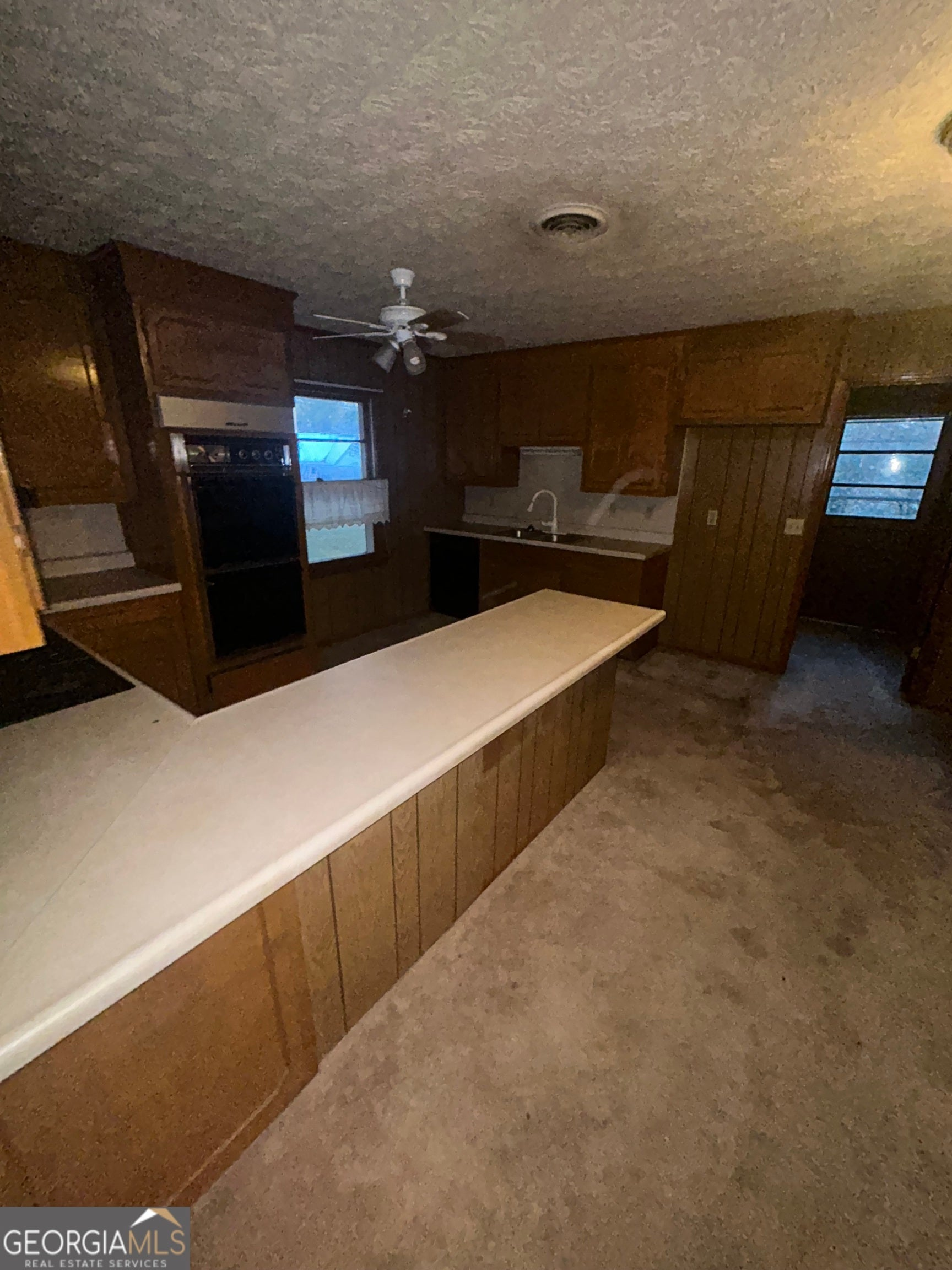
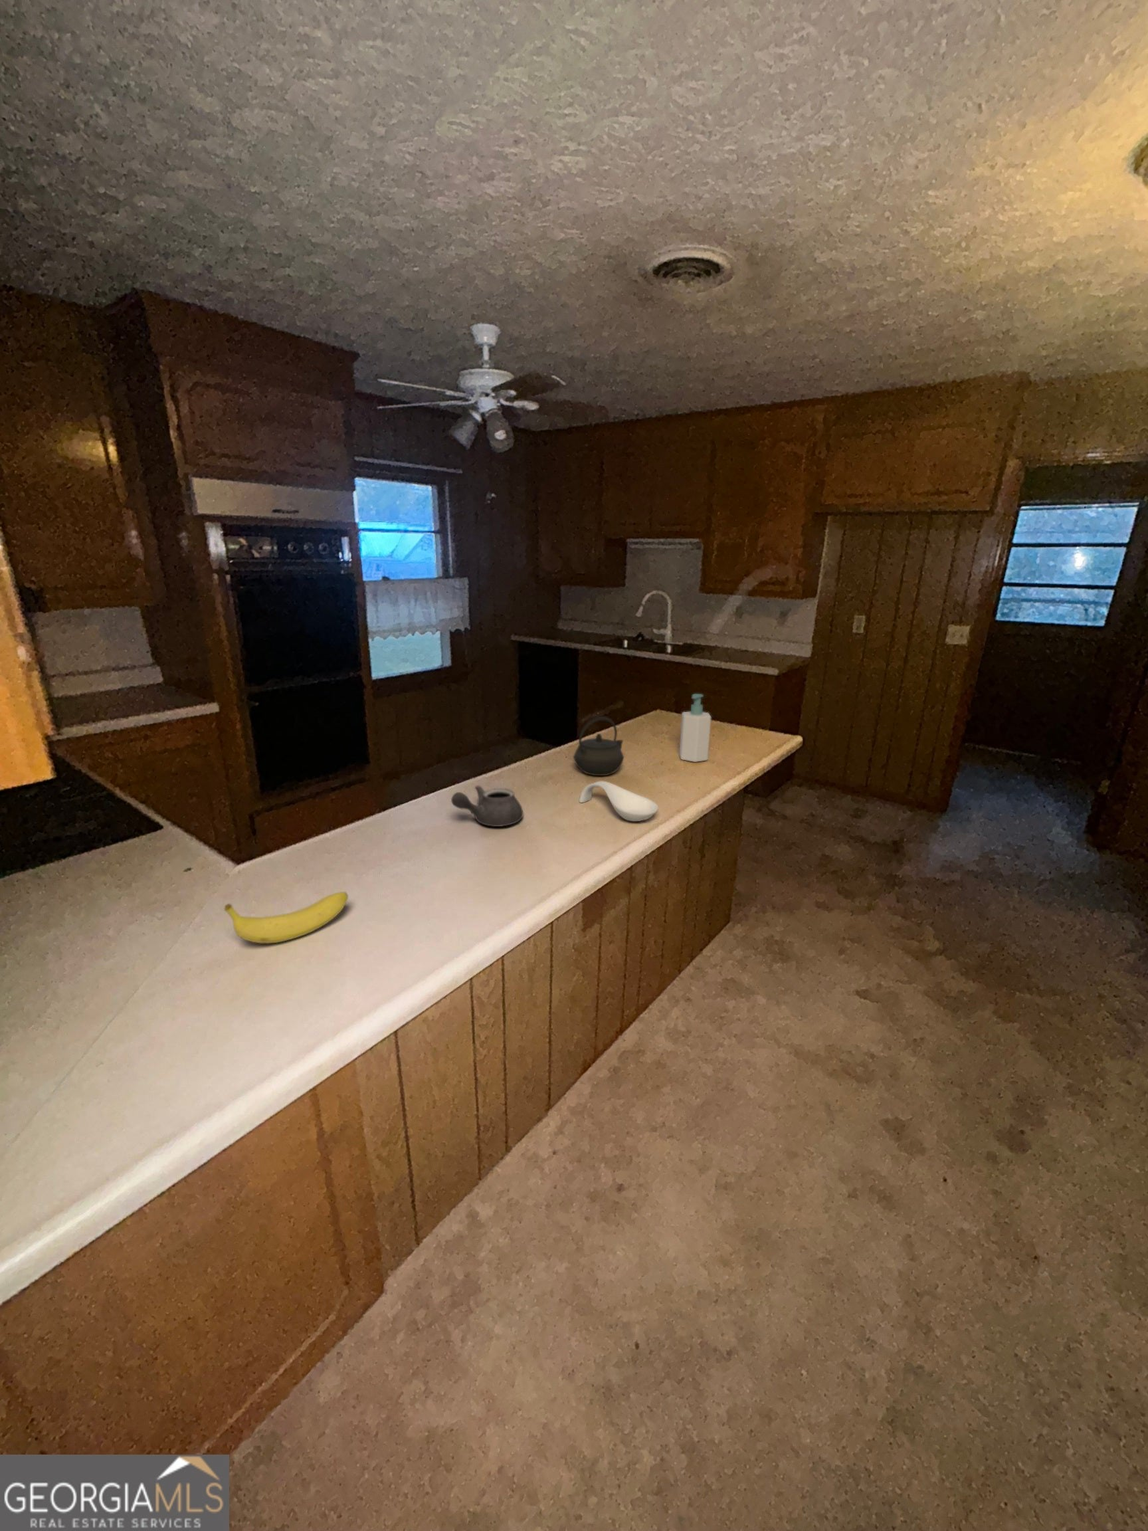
+ soap bottle [678,693,711,763]
+ fruit [223,891,348,944]
+ kettle [573,716,625,776]
+ spoon rest [579,780,660,822]
+ teapot [451,784,523,827]
